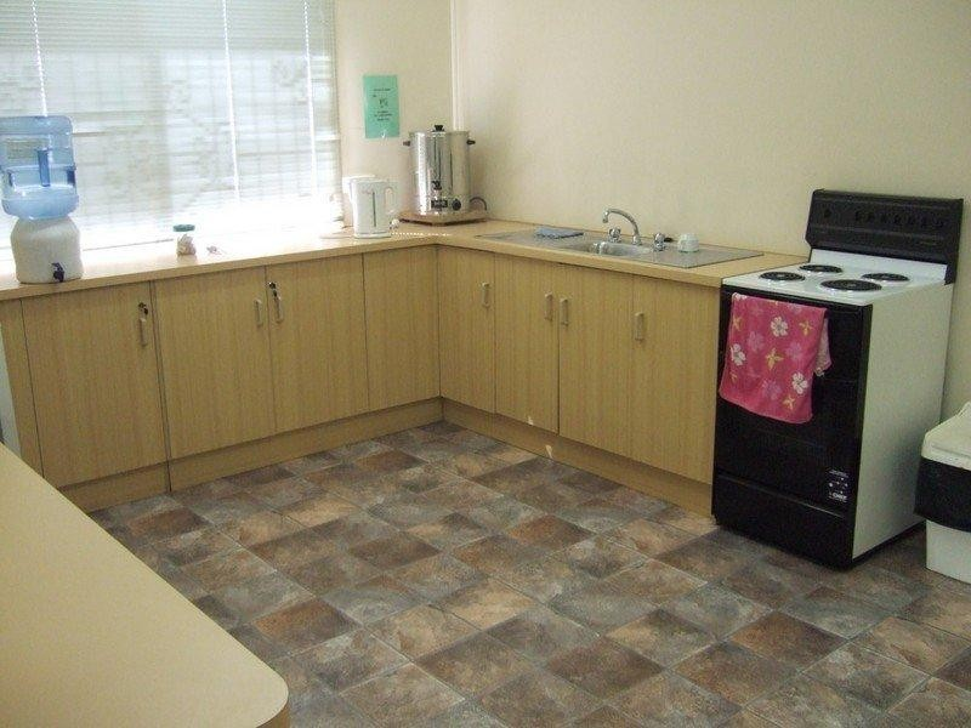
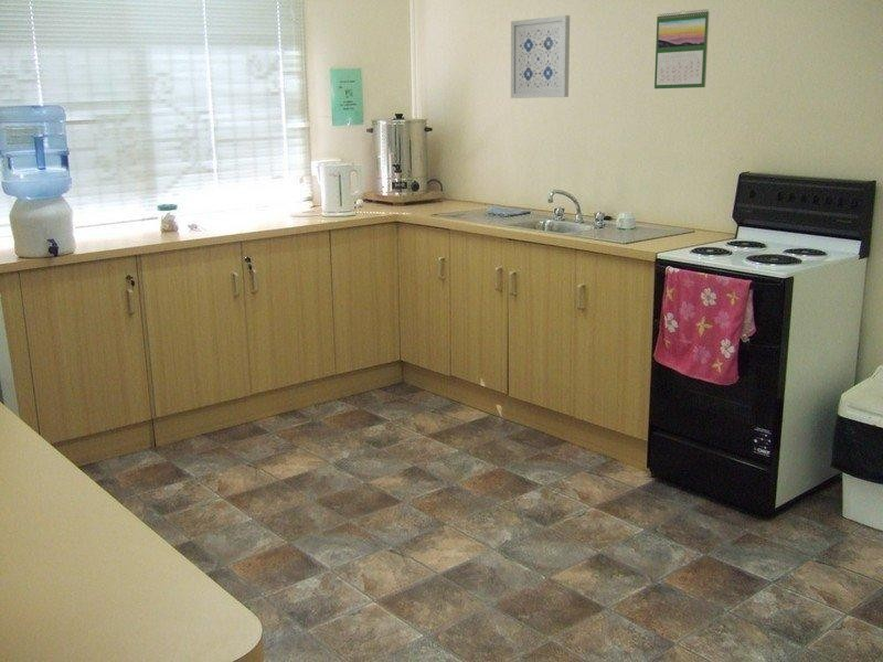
+ wall art [510,14,571,99]
+ calendar [653,8,711,89]
